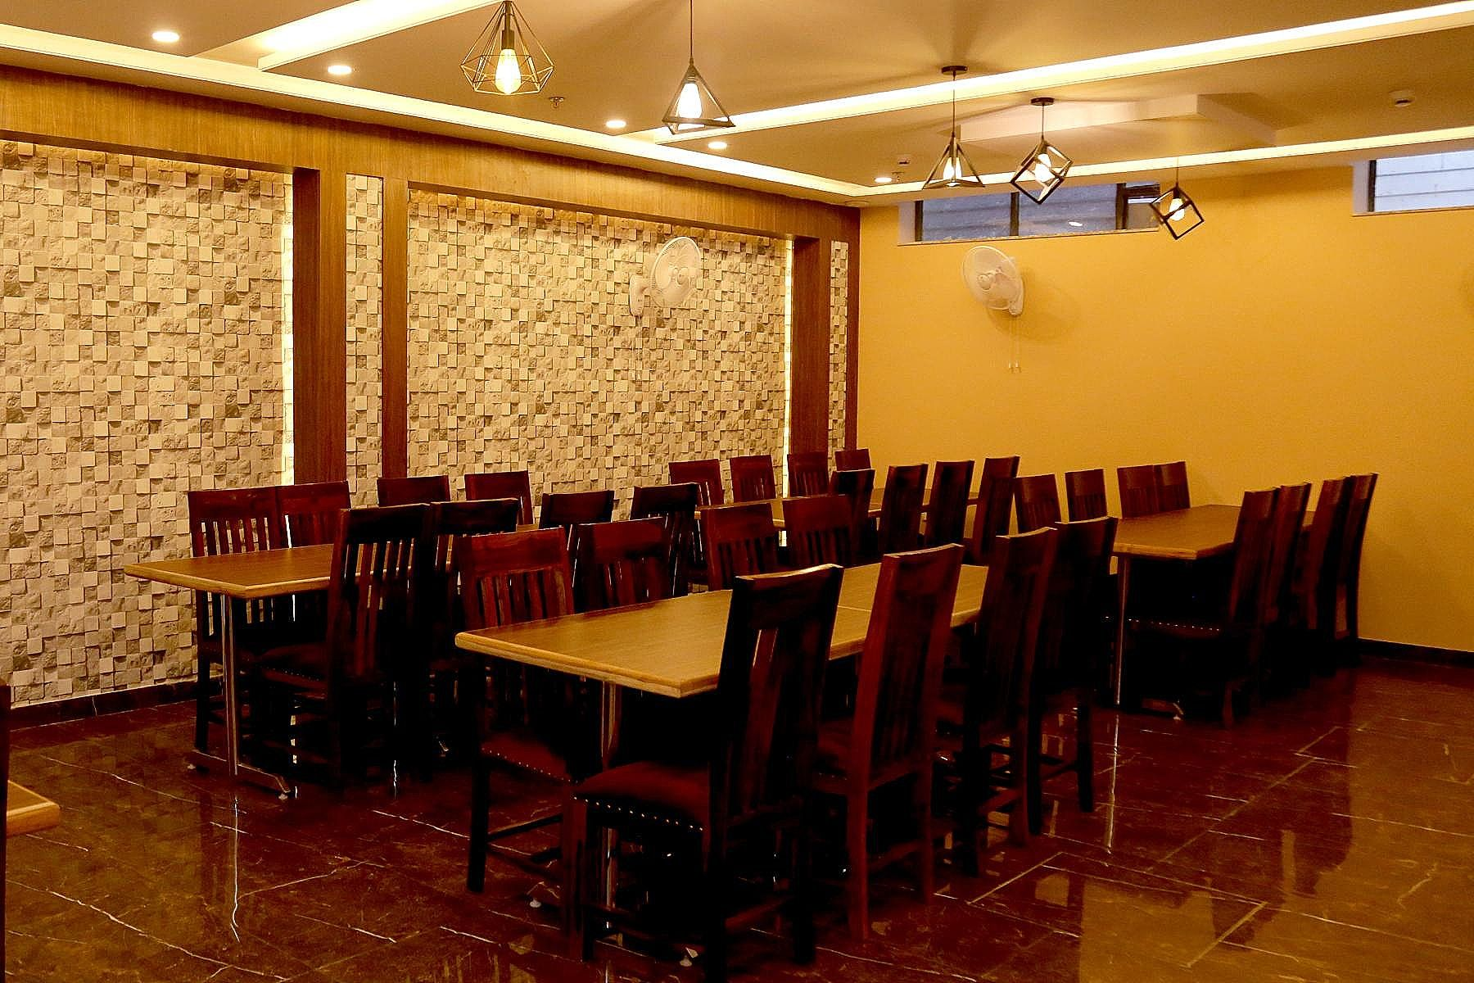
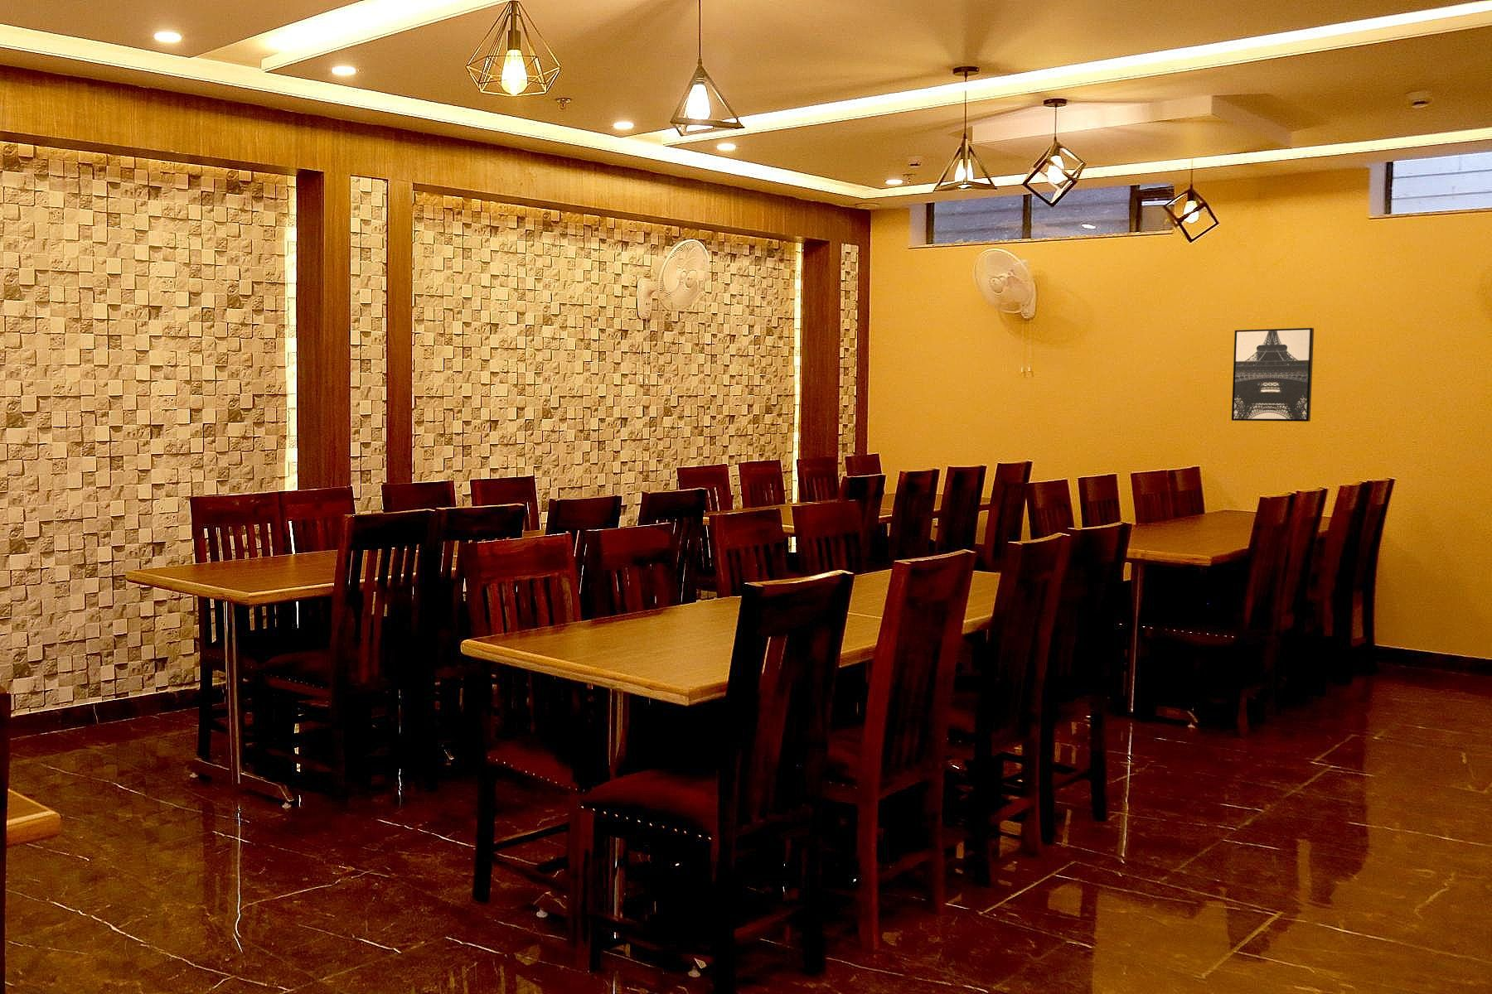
+ wall art [1231,327,1314,423]
